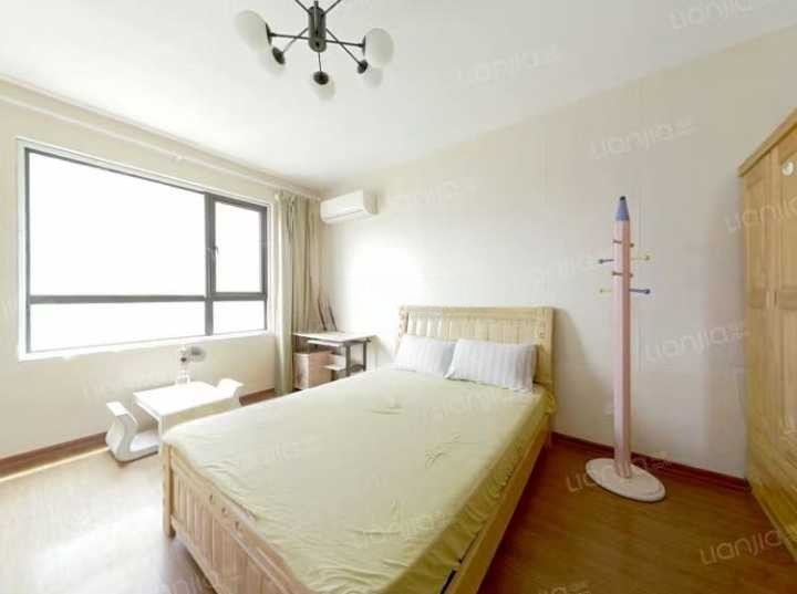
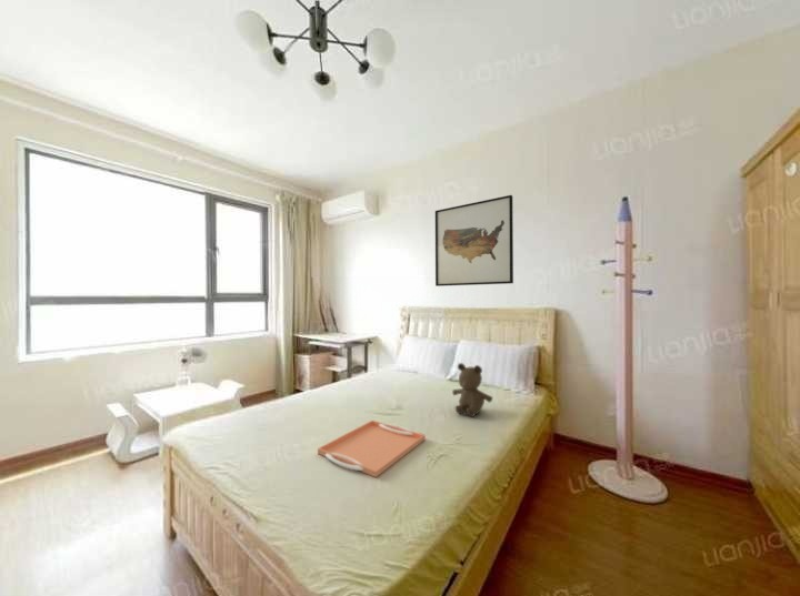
+ wall art [434,194,514,287]
+ teddy bear [451,362,493,418]
+ serving tray [317,420,427,478]
